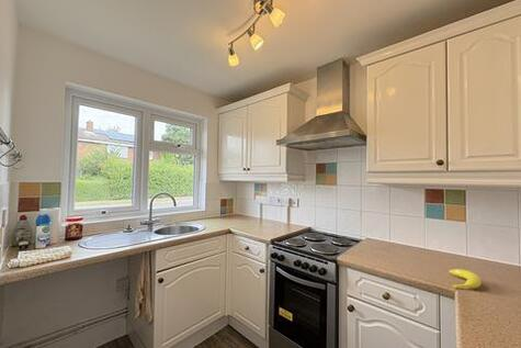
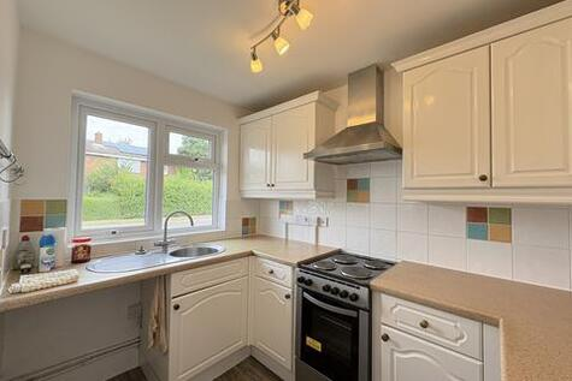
- banana [449,268,483,289]
